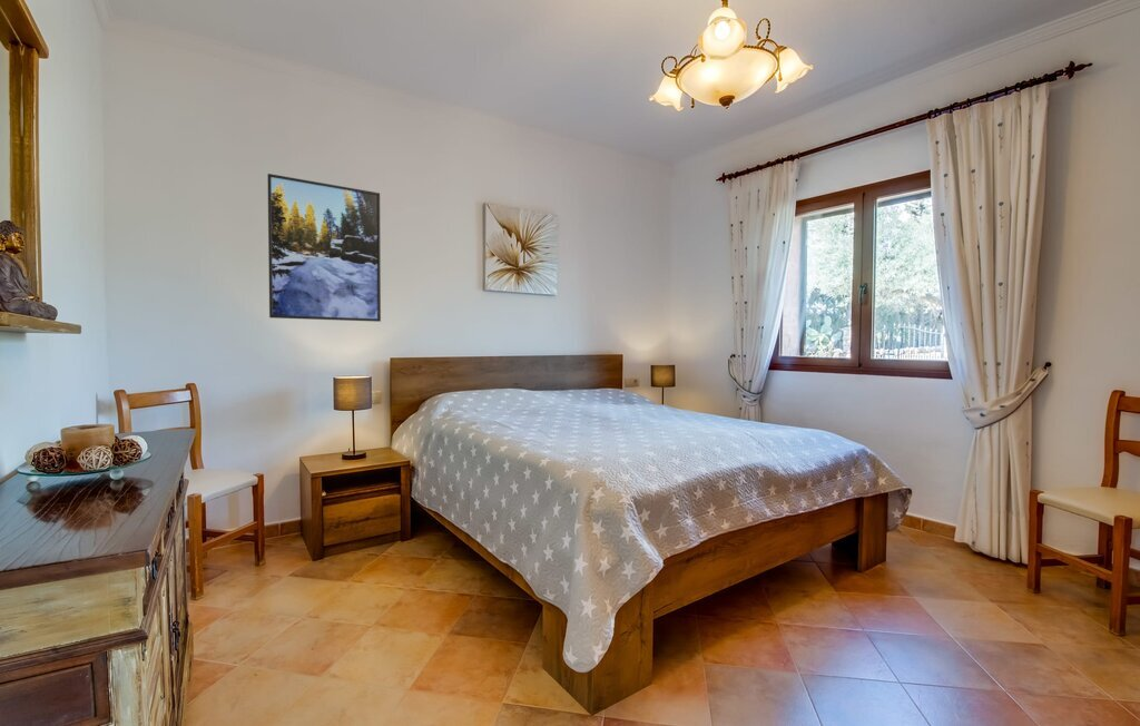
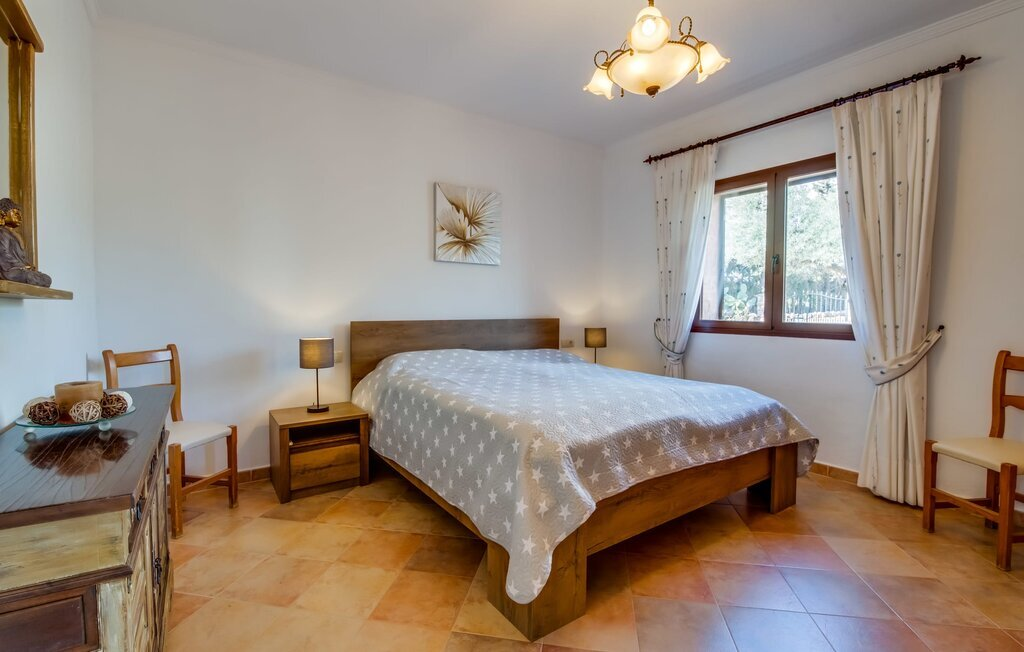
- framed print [266,173,382,323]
